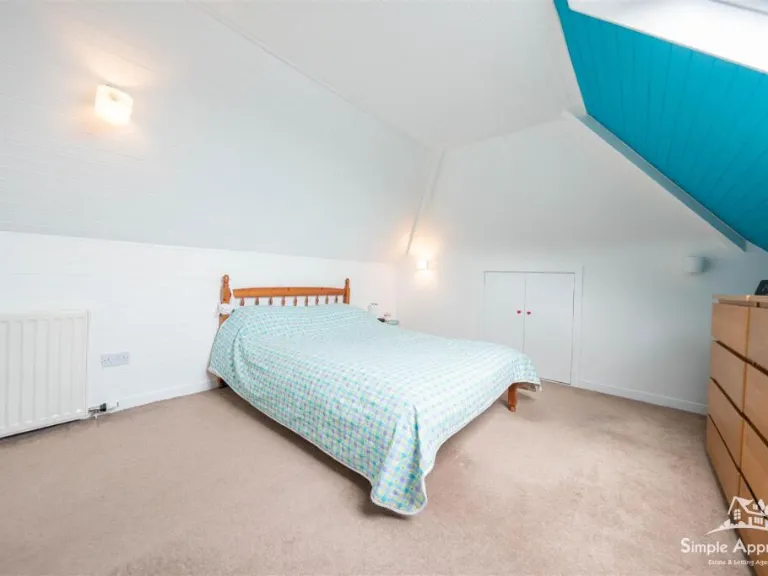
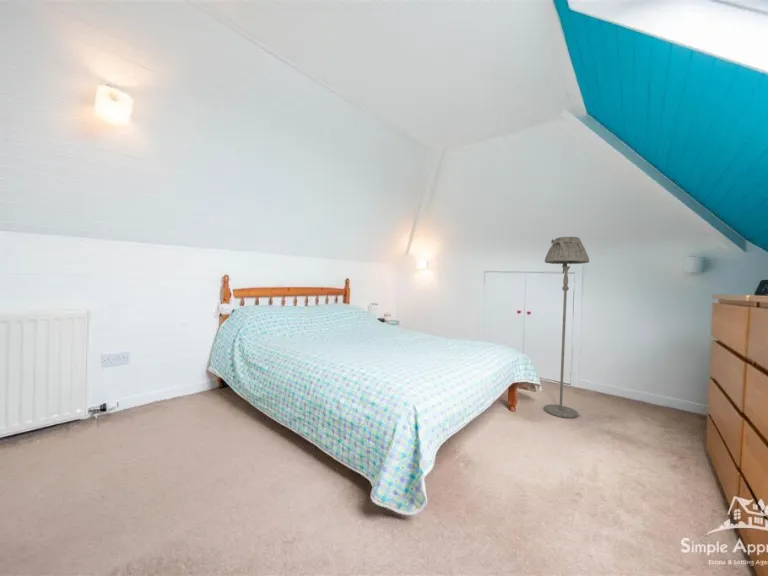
+ floor lamp [543,236,590,419]
